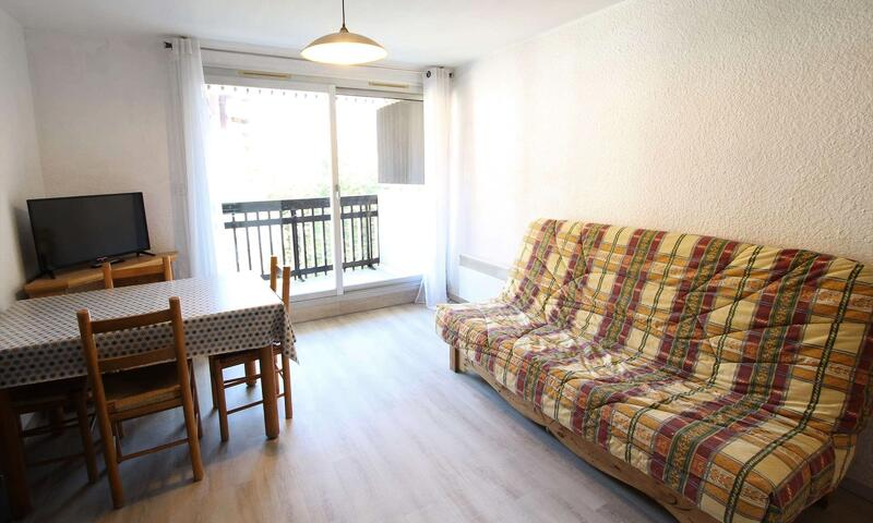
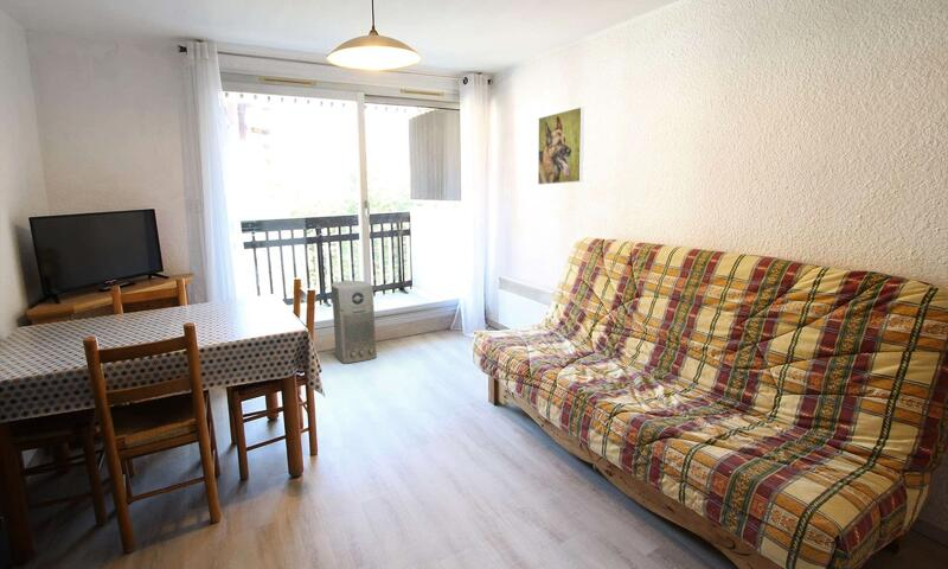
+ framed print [537,106,585,185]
+ air purifier [331,280,378,364]
